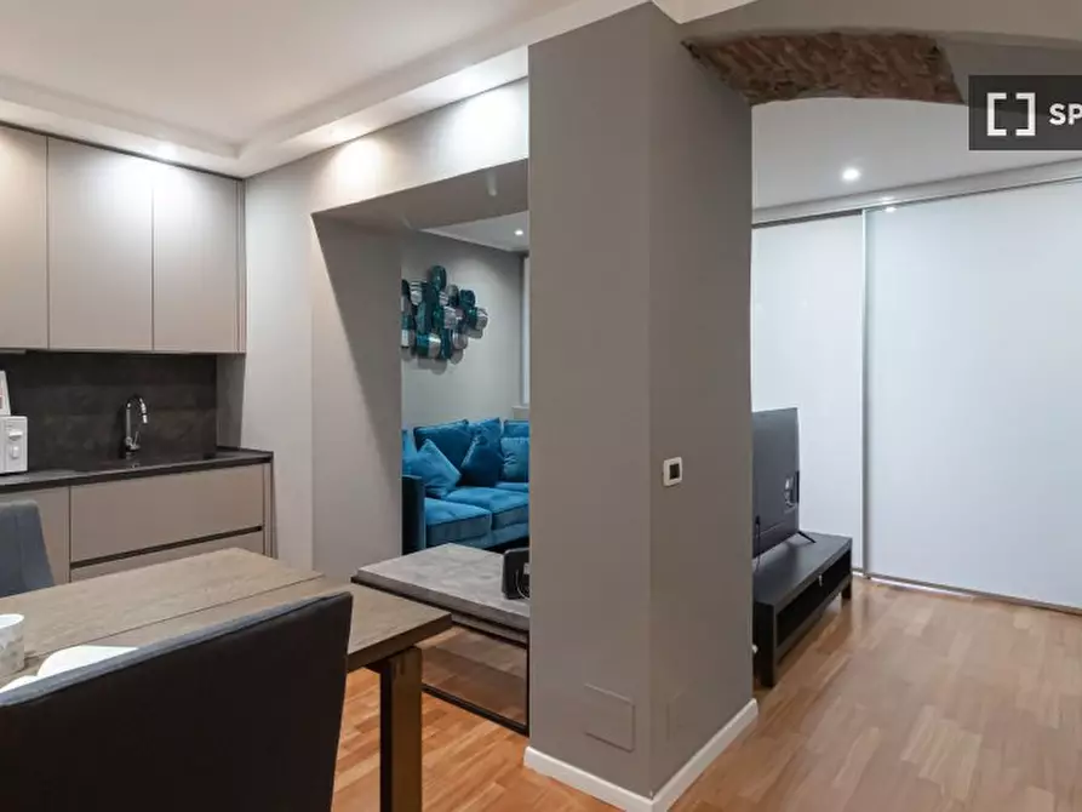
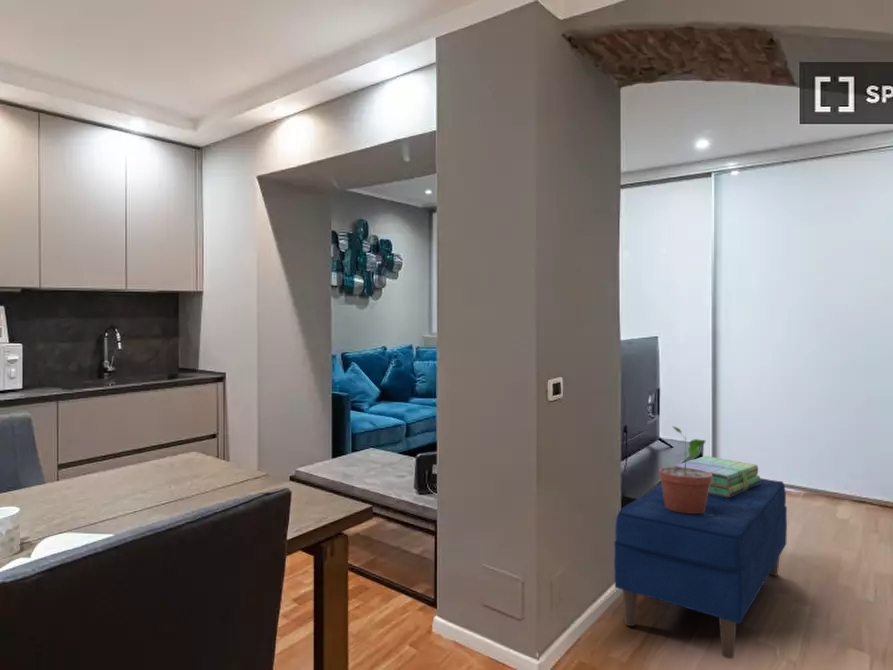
+ stack of books [673,455,761,497]
+ potted plant [658,425,712,513]
+ bench [613,477,788,660]
